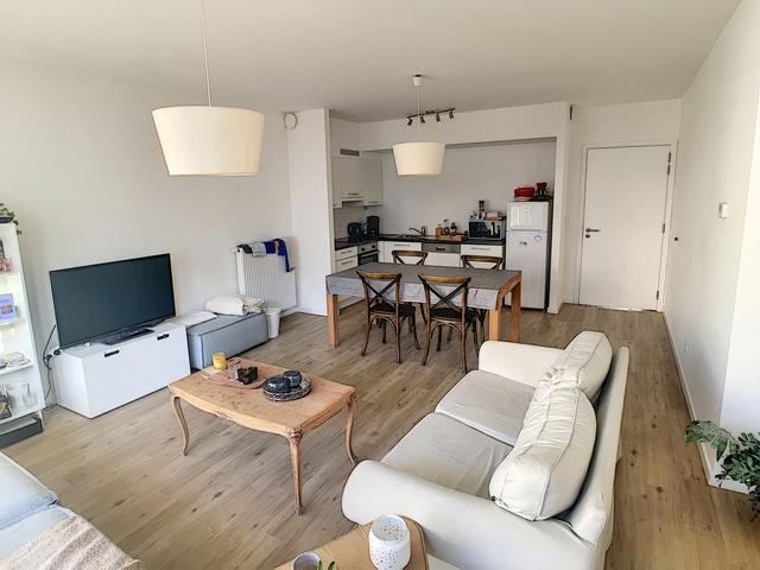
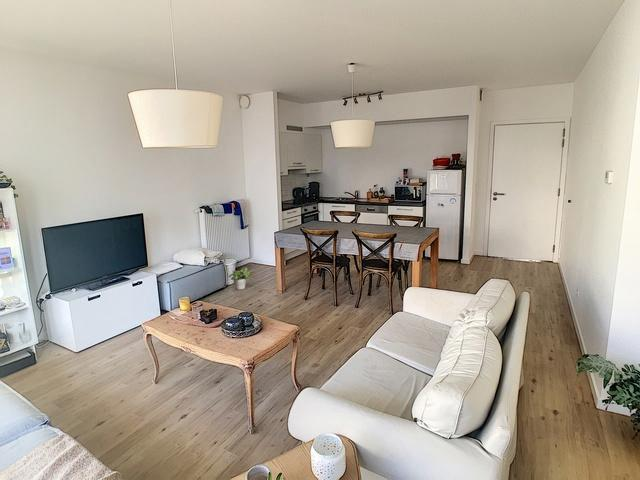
+ potted plant [227,267,251,290]
